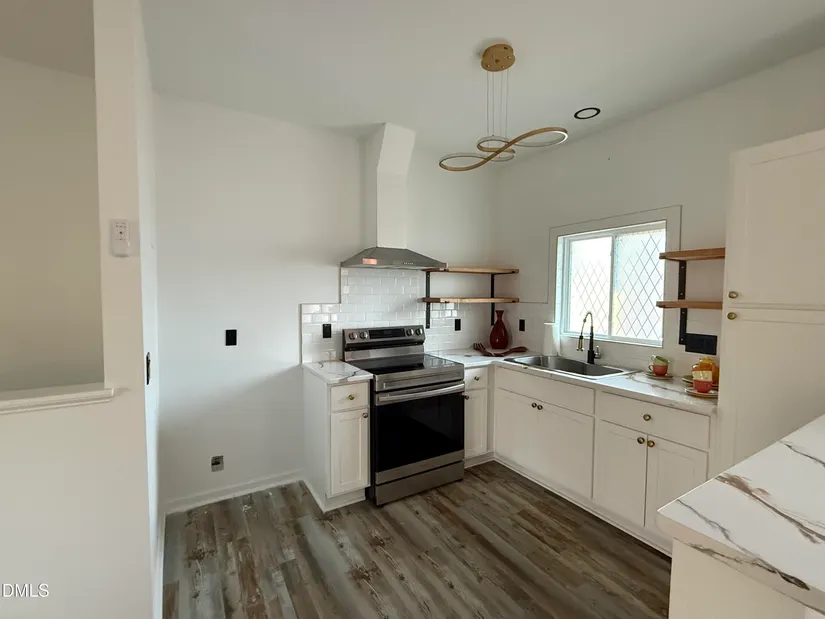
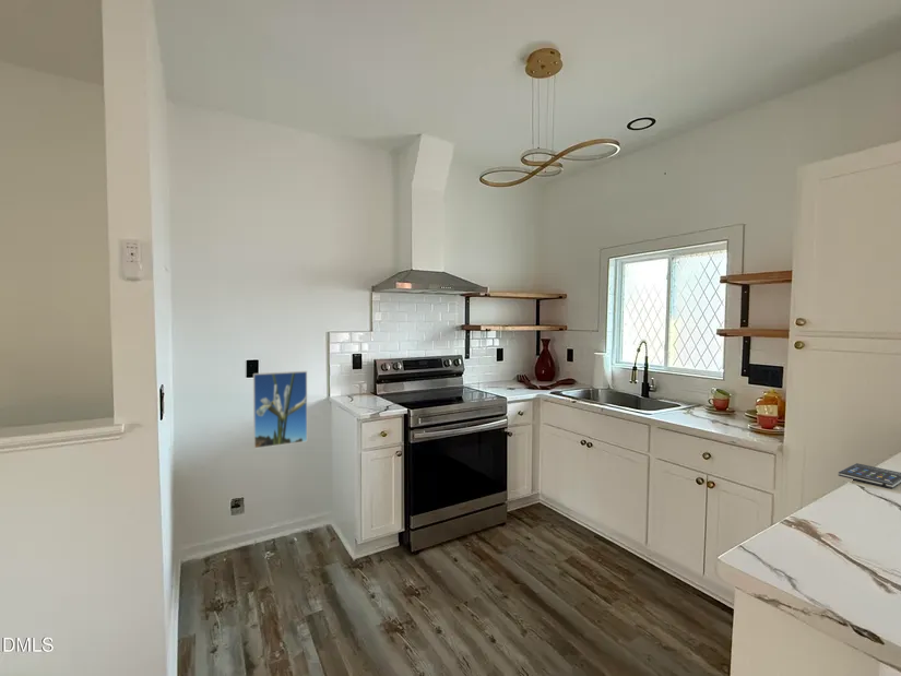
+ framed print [252,370,308,450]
+ smartphone [837,462,901,489]
